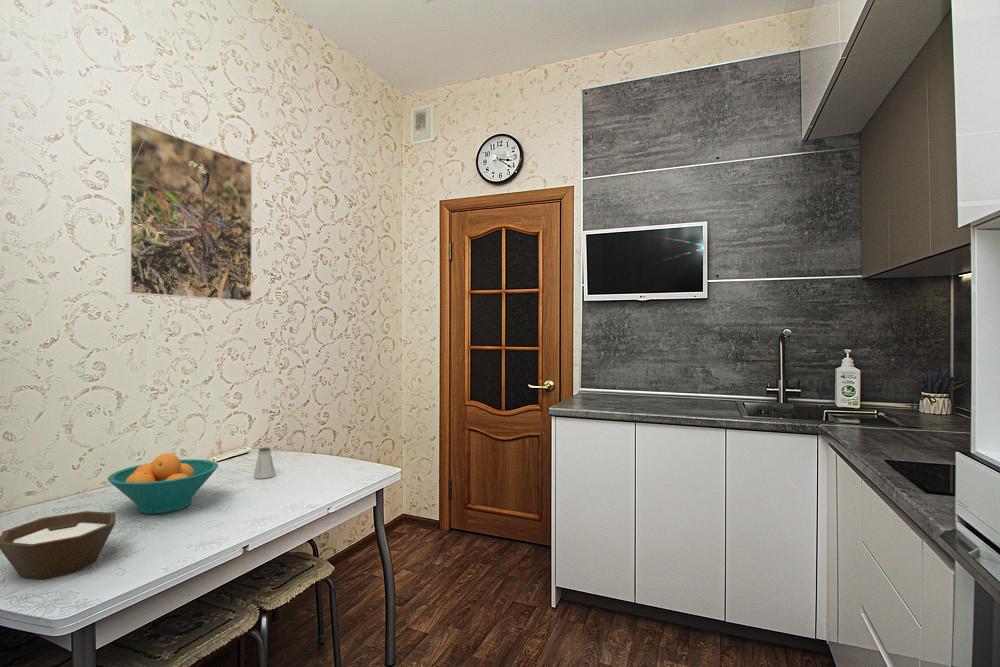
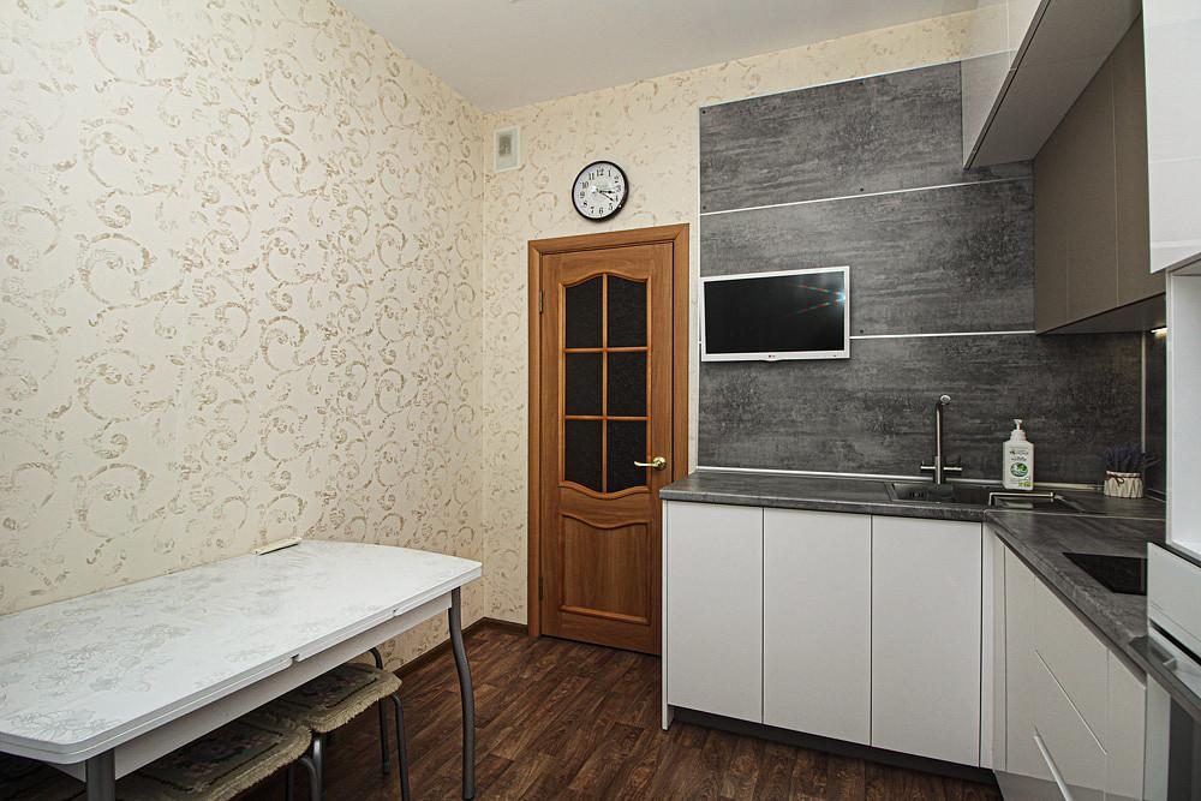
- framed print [124,119,253,303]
- saltshaker [253,447,276,480]
- fruit bowl [107,453,219,515]
- bowl [0,510,117,580]
